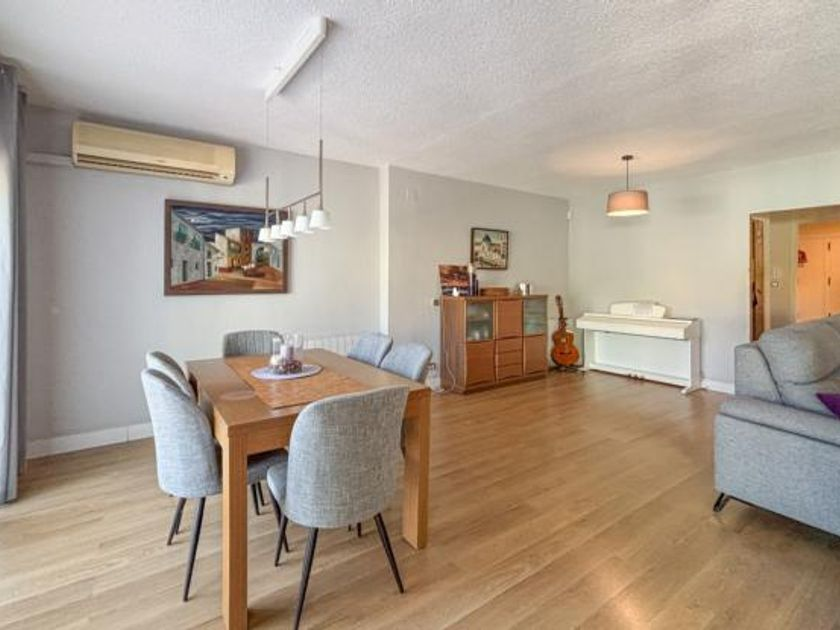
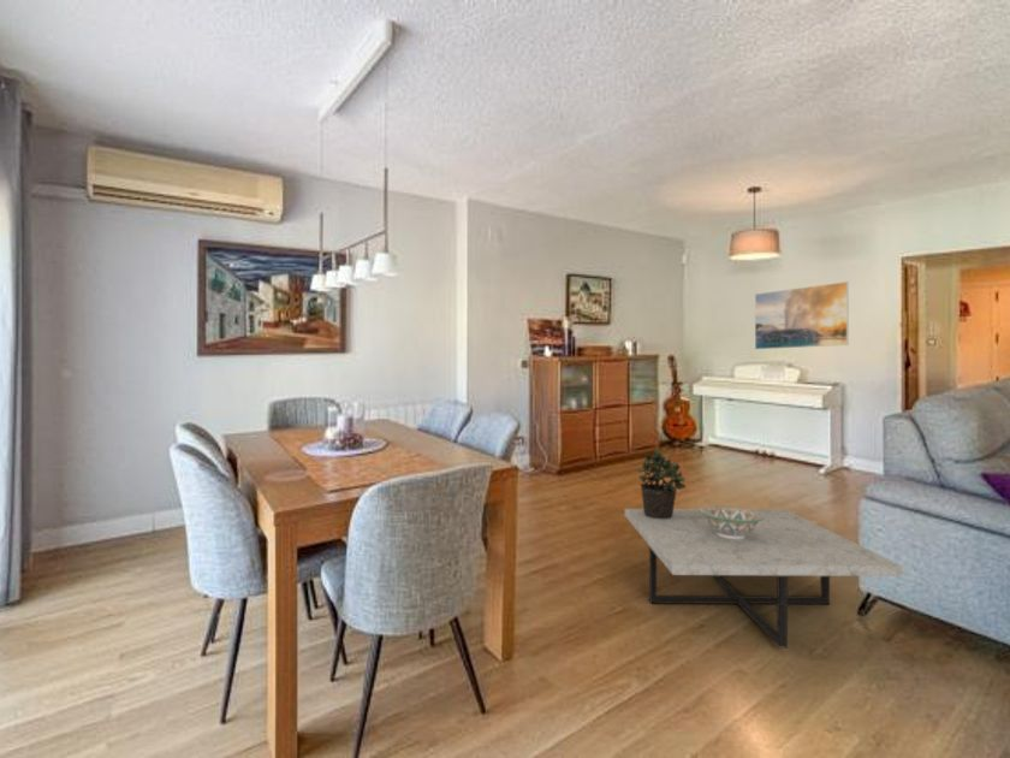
+ decorative bowl [699,505,765,539]
+ potted plant [635,448,687,519]
+ coffee table [624,508,904,649]
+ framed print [754,280,850,350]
